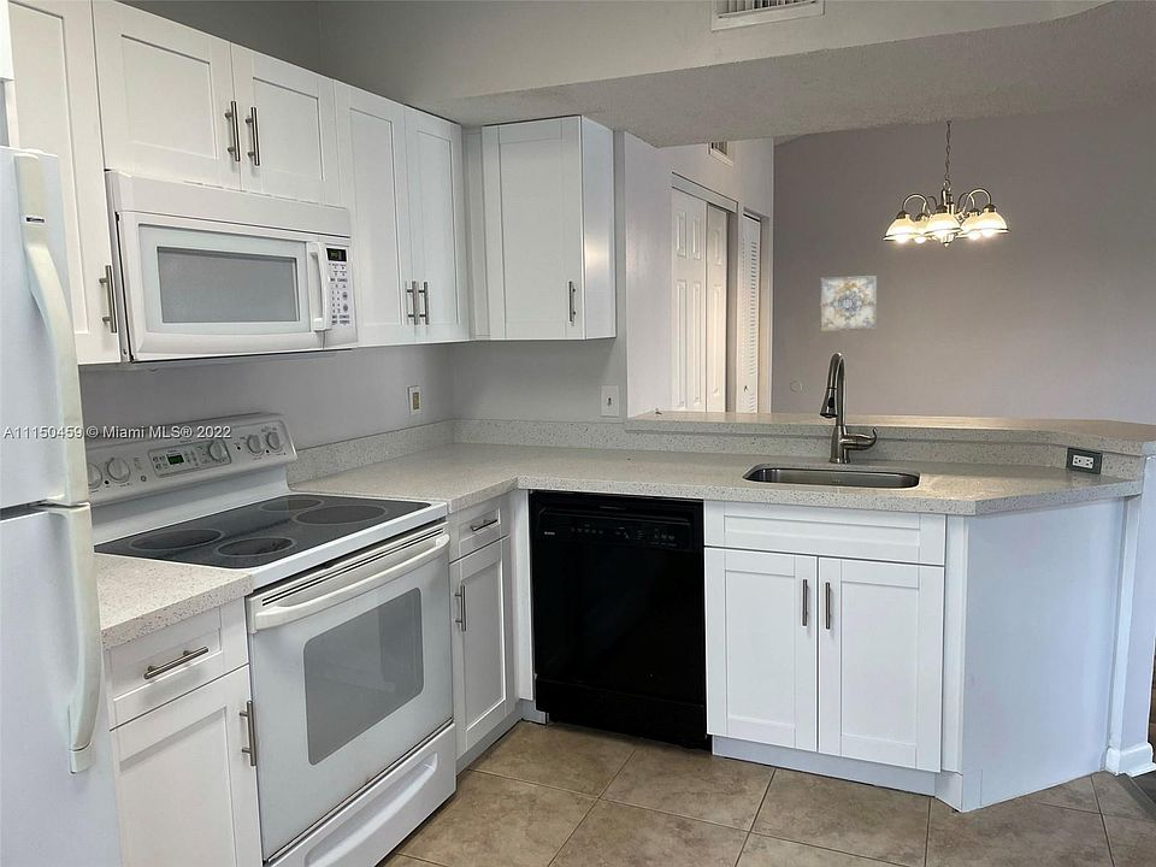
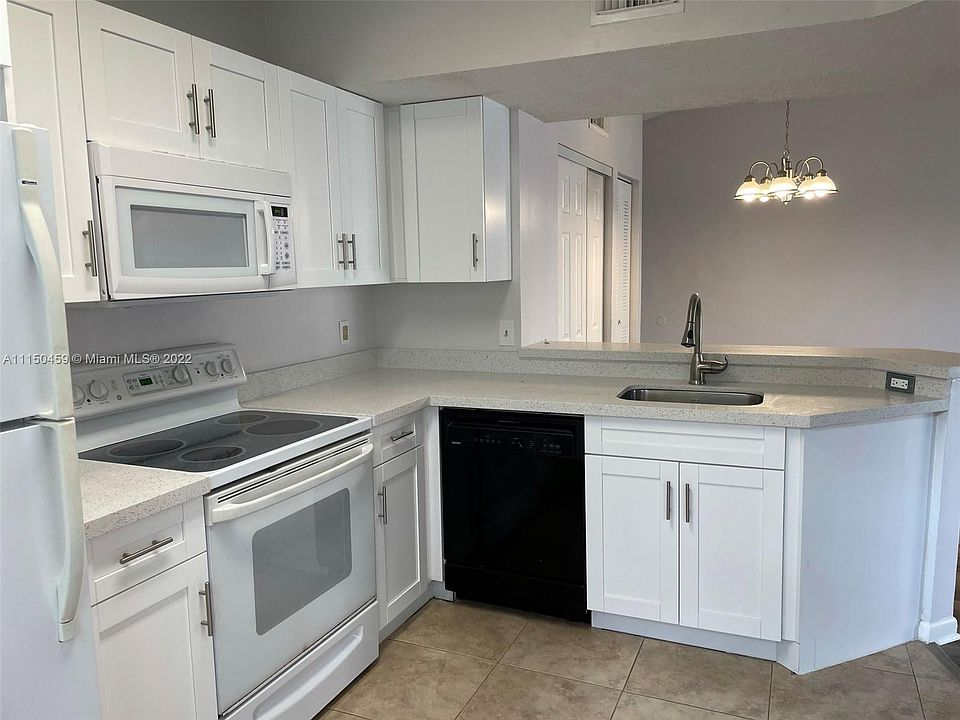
- wall art [819,275,878,332]
